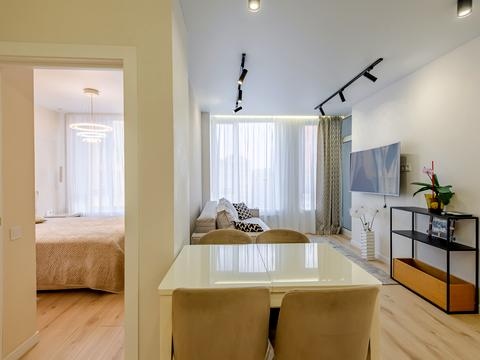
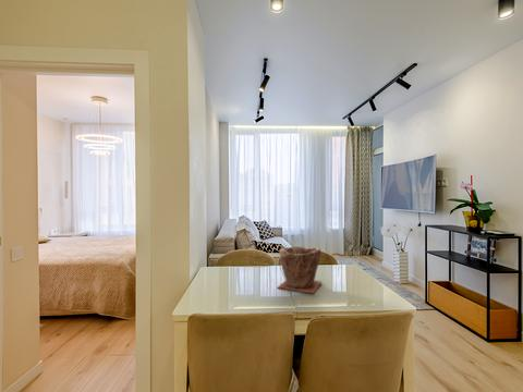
+ plant pot [277,245,323,294]
